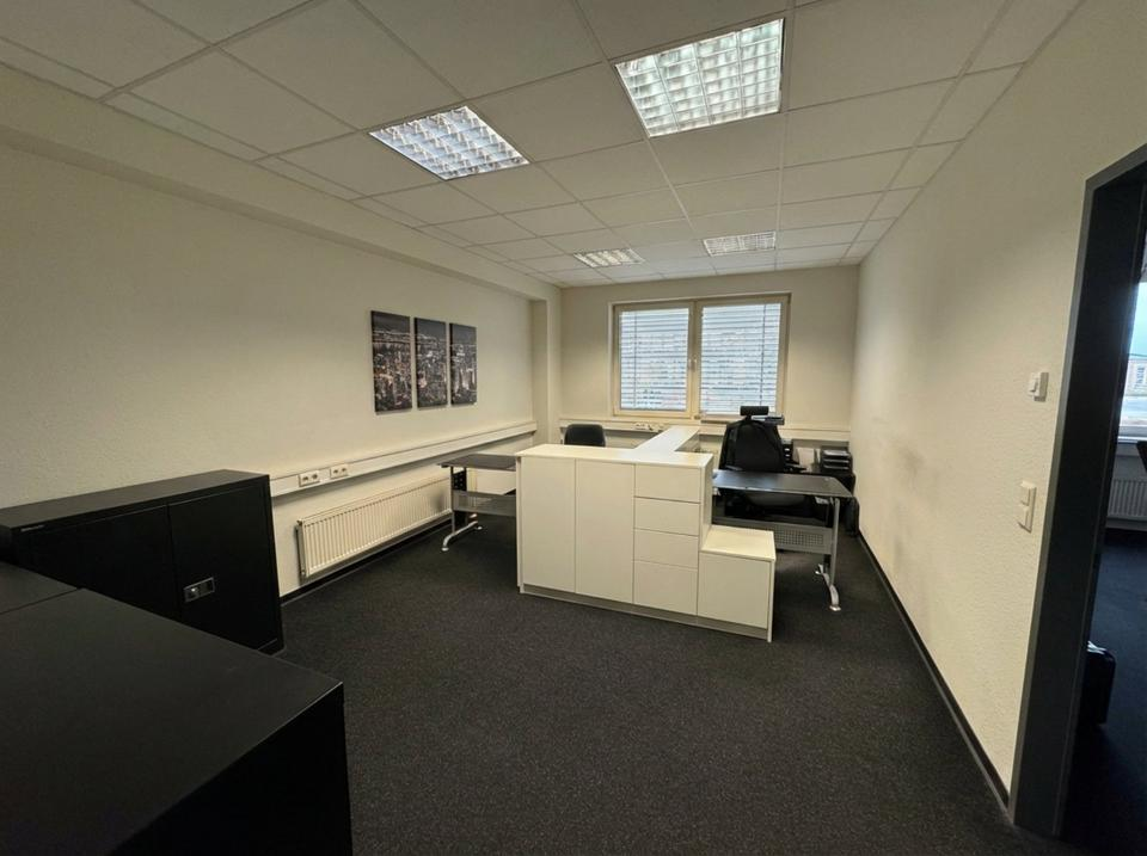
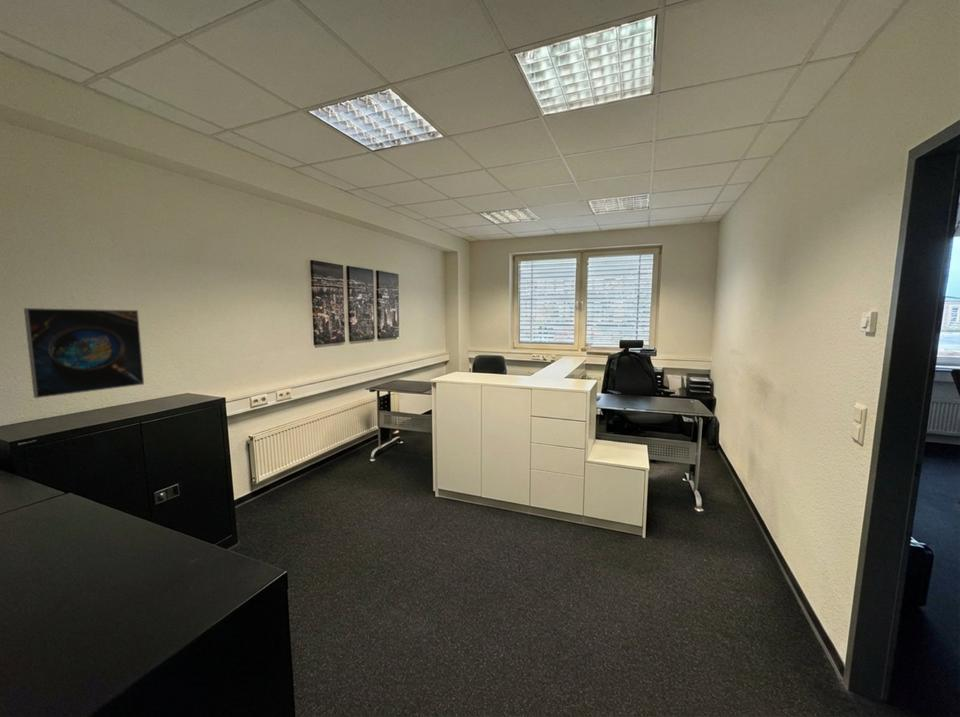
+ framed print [23,307,145,399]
